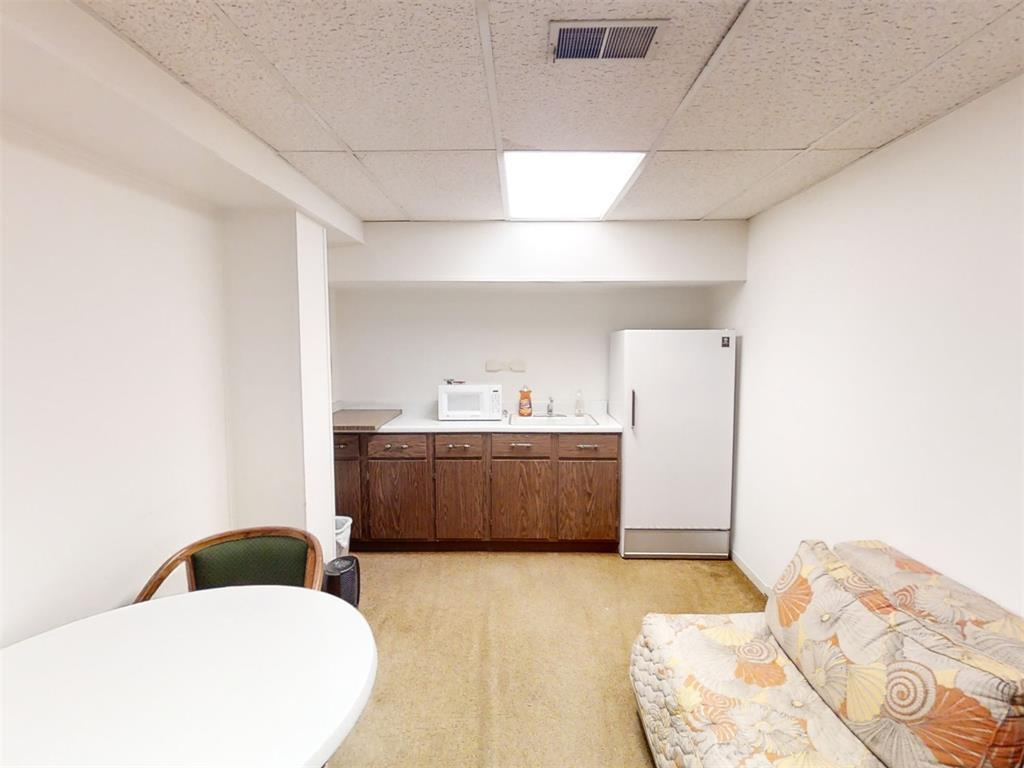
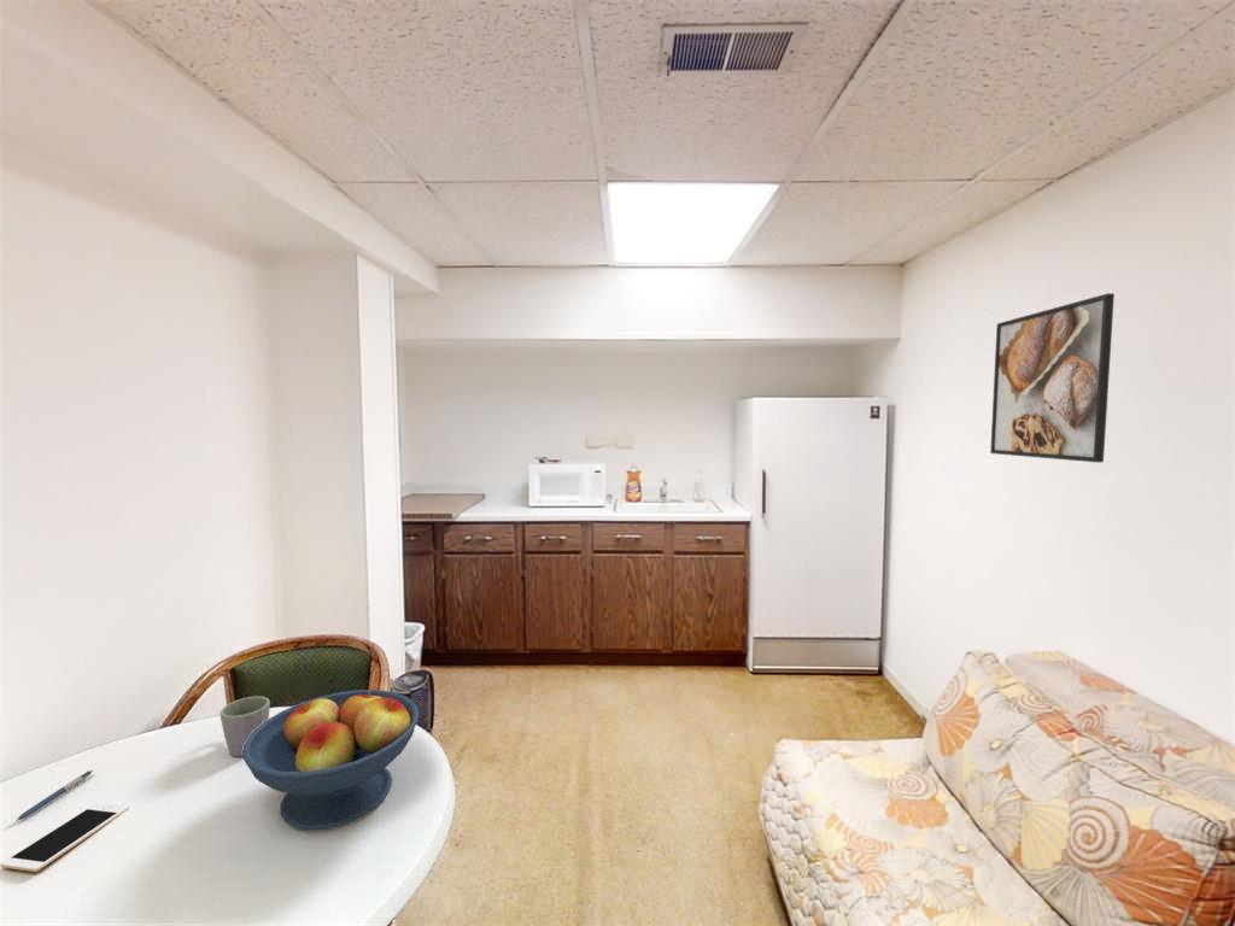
+ fruit bowl [241,687,420,831]
+ mug [218,696,271,757]
+ cell phone [0,802,130,873]
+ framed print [989,292,1116,464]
+ pen [14,769,94,822]
